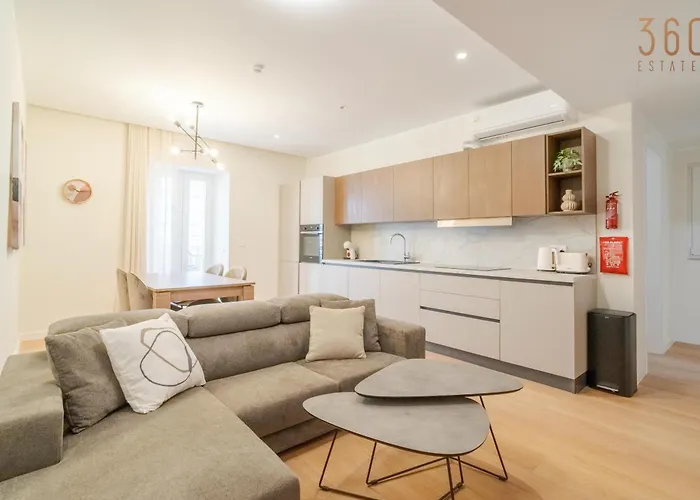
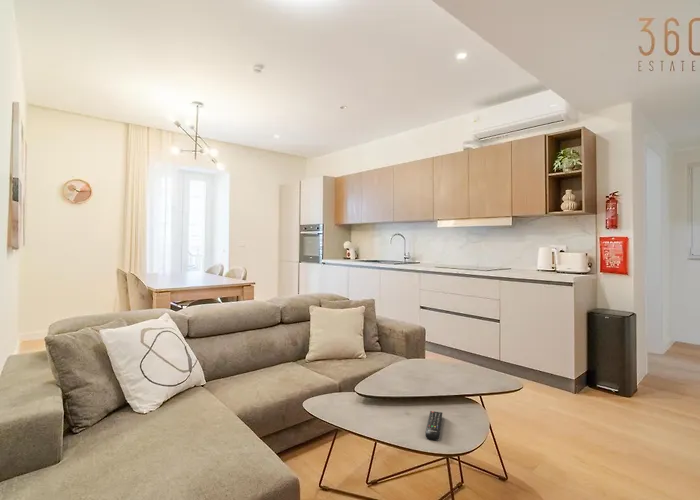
+ remote control [425,410,443,441]
